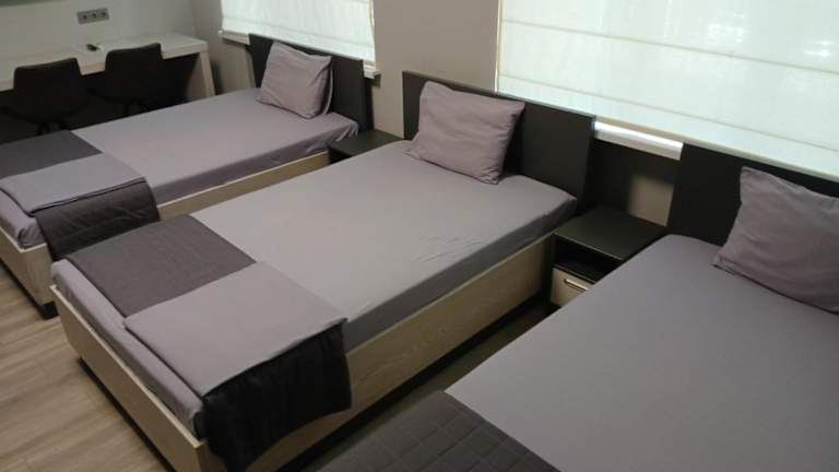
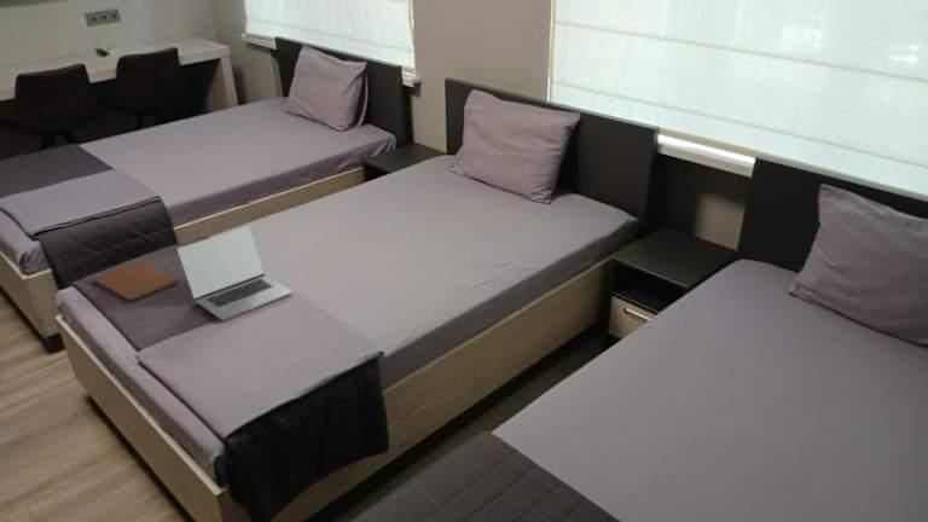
+ book [92,260,180,303]
+ laptop [175,225,295,323]
